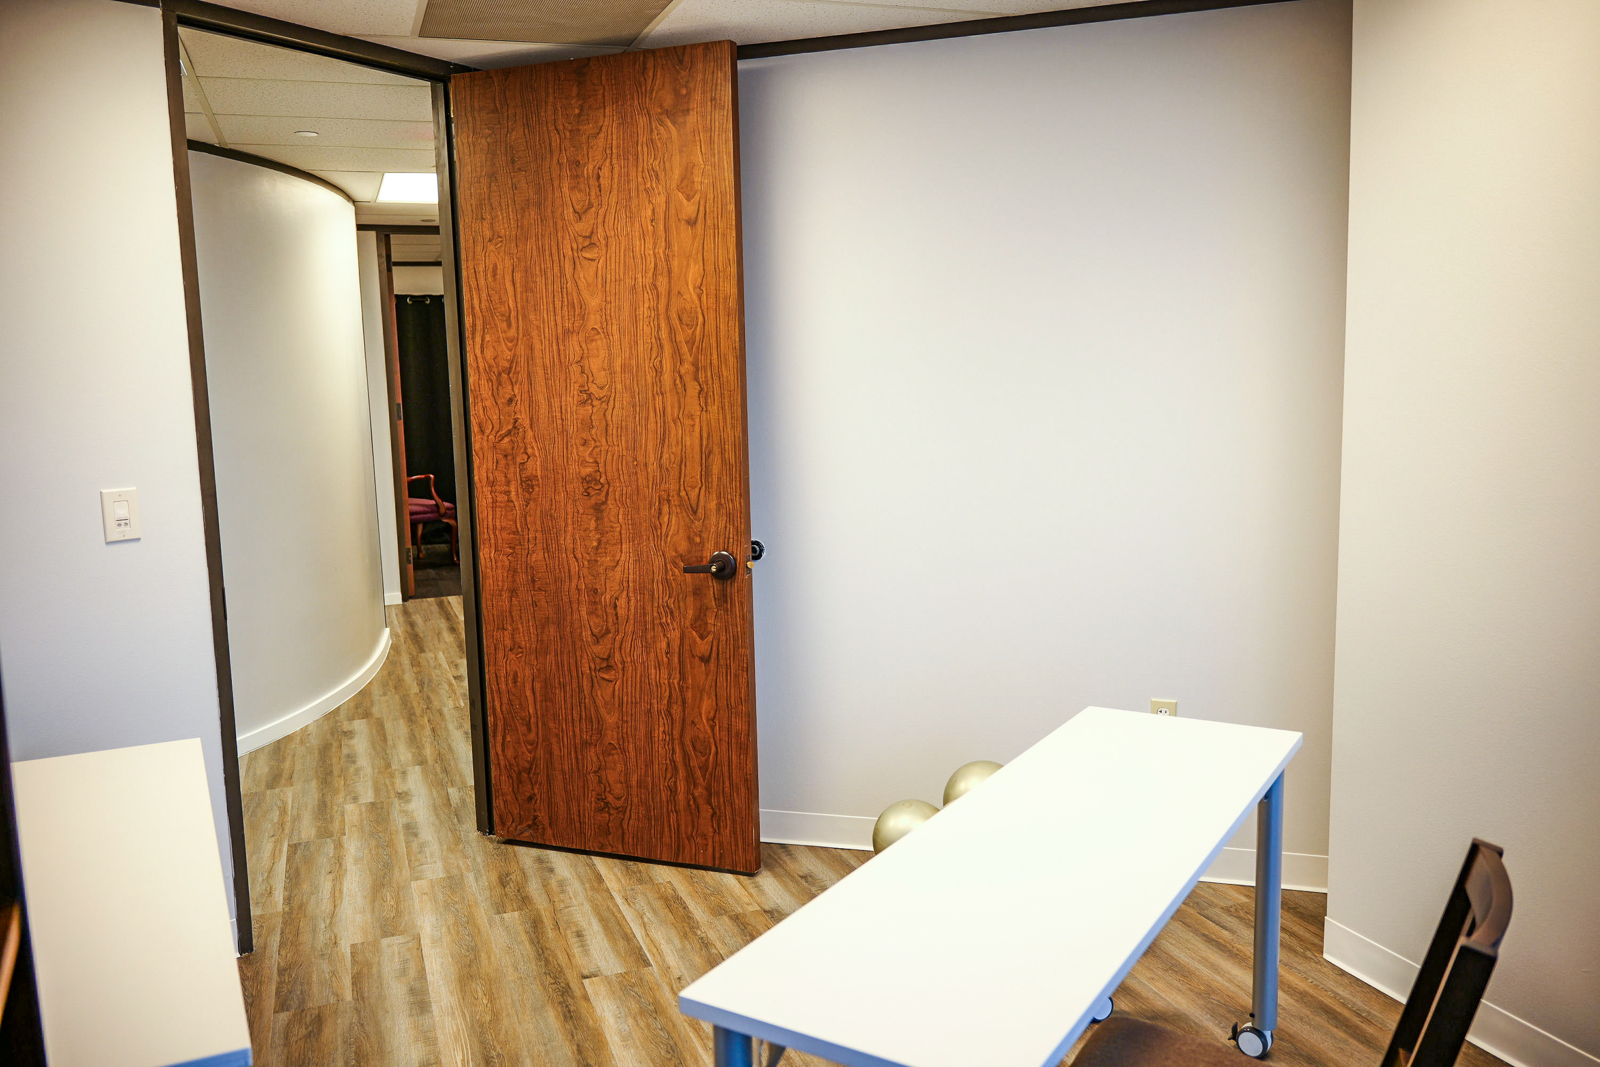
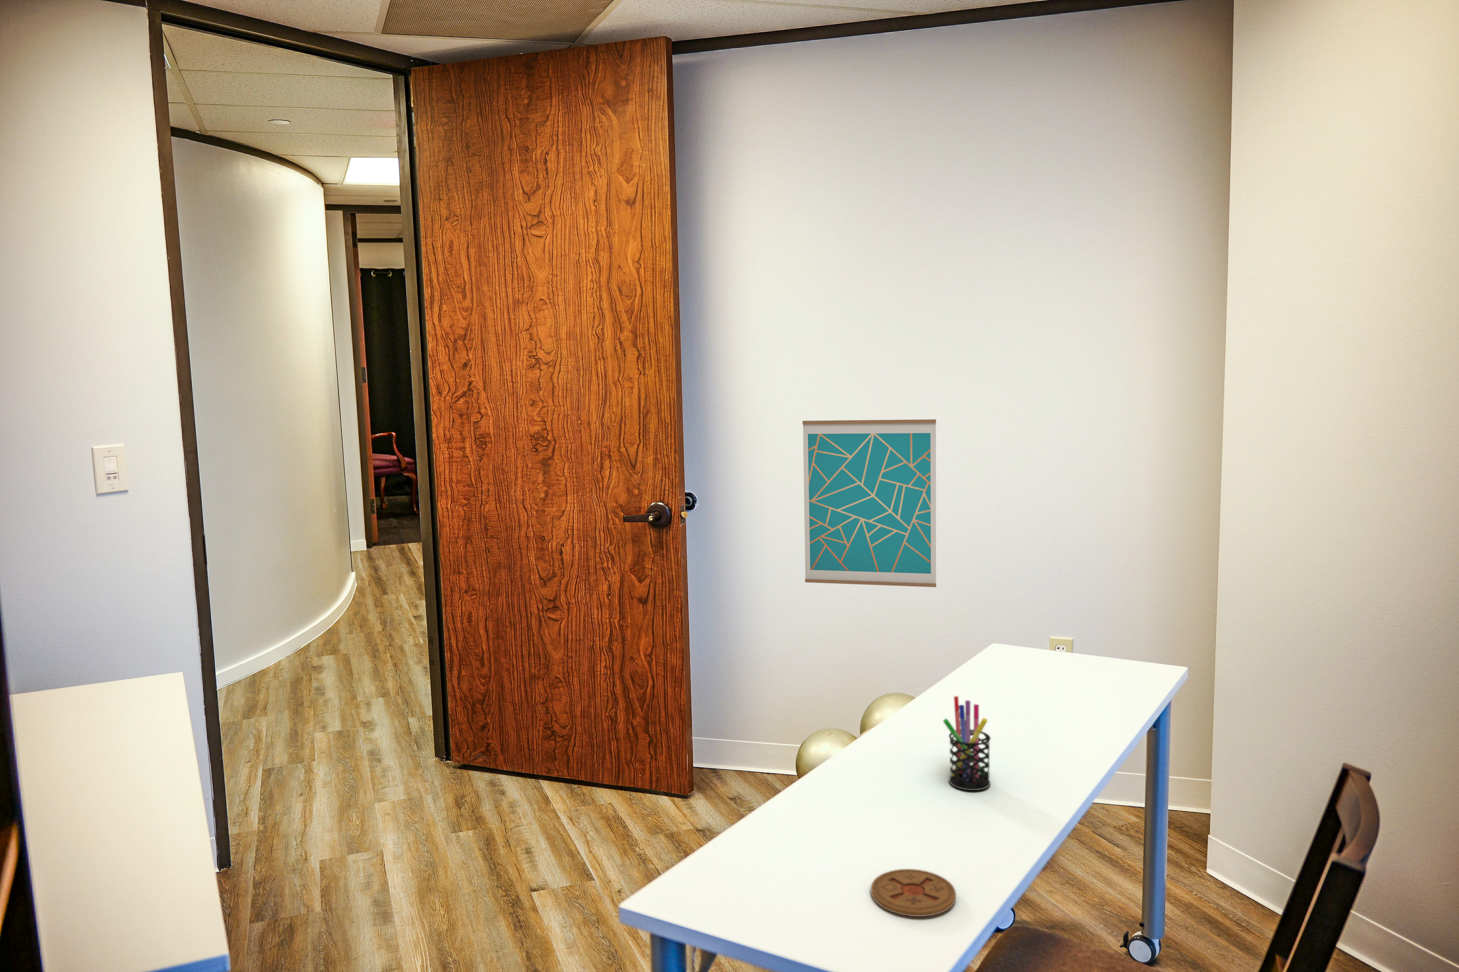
+ wall art [802,419,937,588]
+ pen holder [942,695,991,791]
+ coaster [871,869,956,917]
